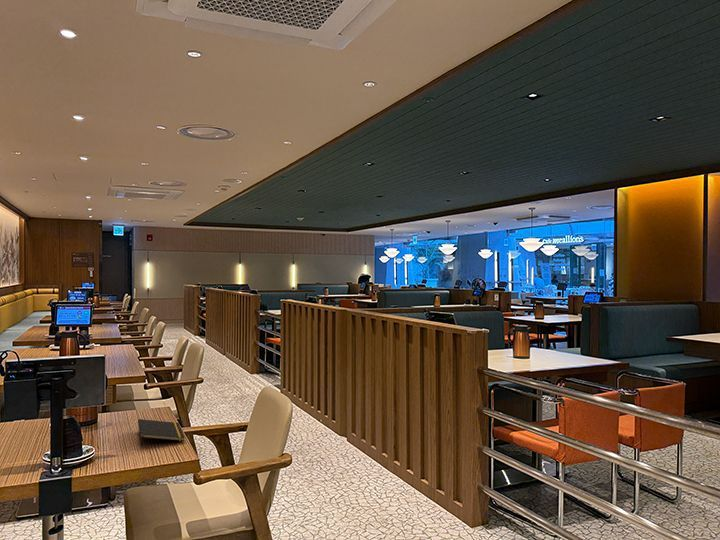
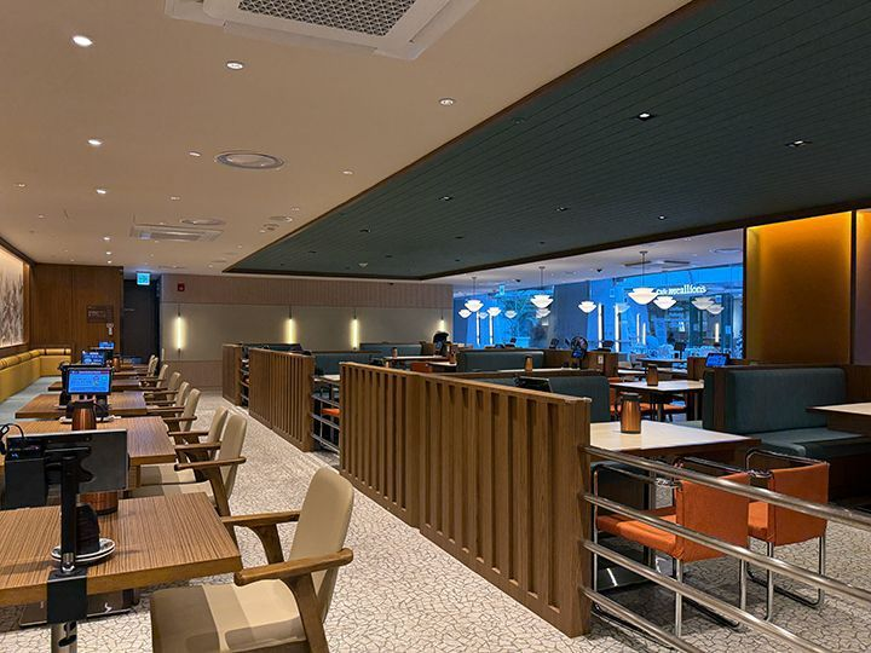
- notepad [137,418,186,447]
